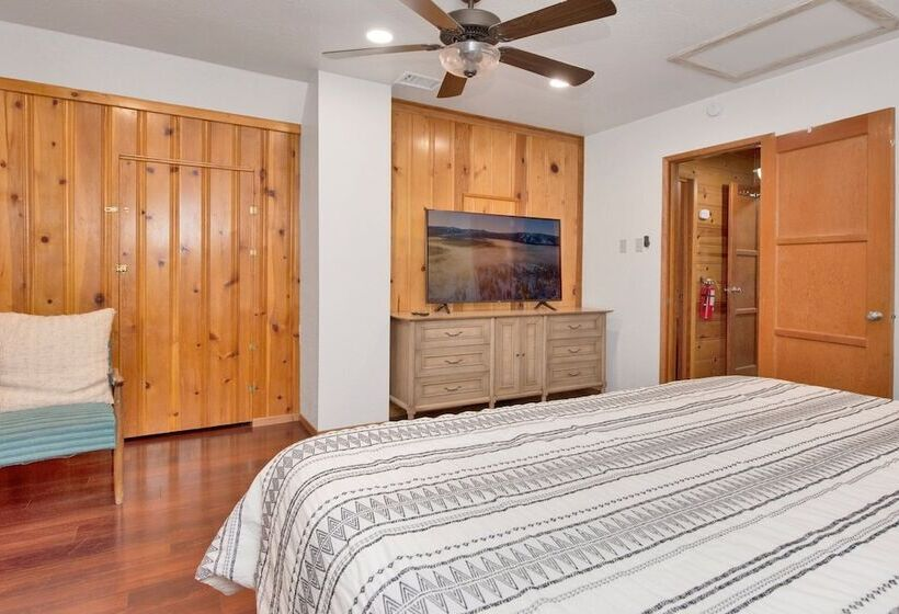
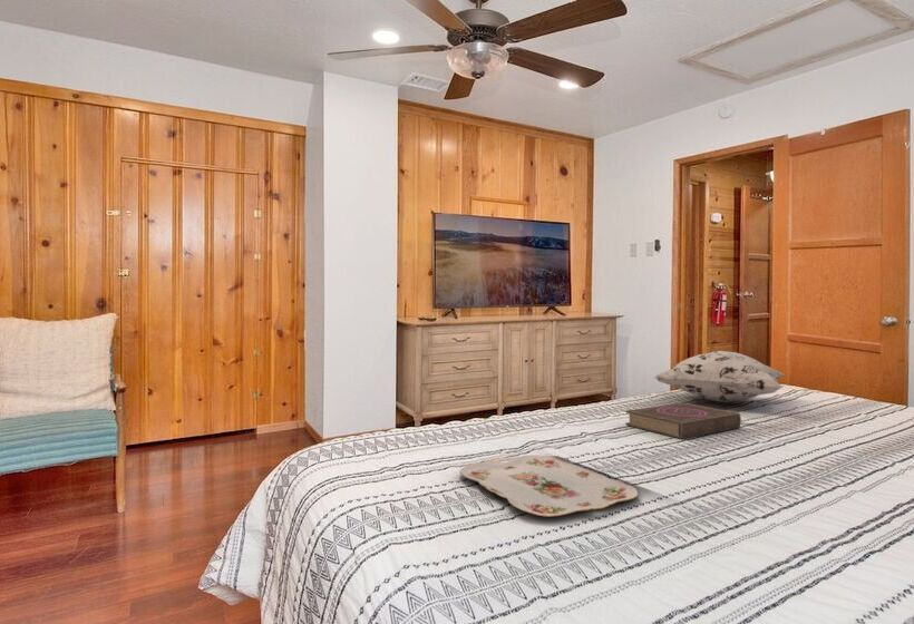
+ book [624,402,742,440]
+ decorative pillow [653,350,785,403]
+ serving tray [458,454,639,518]
